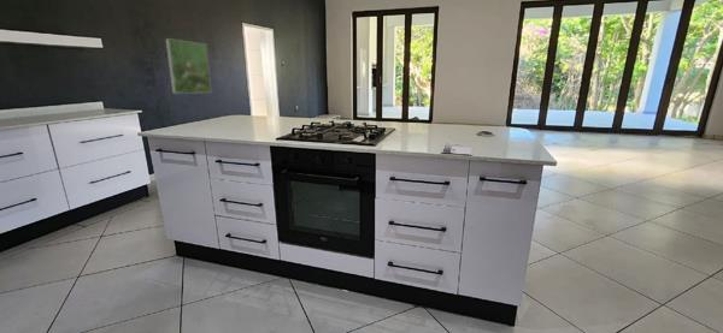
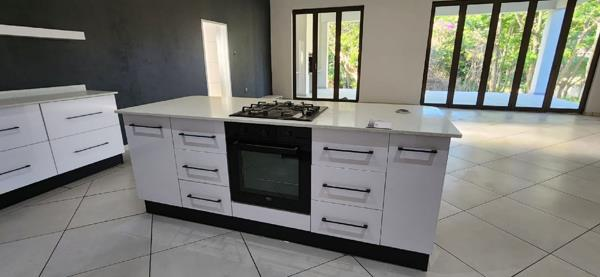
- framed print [165,37,212,95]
